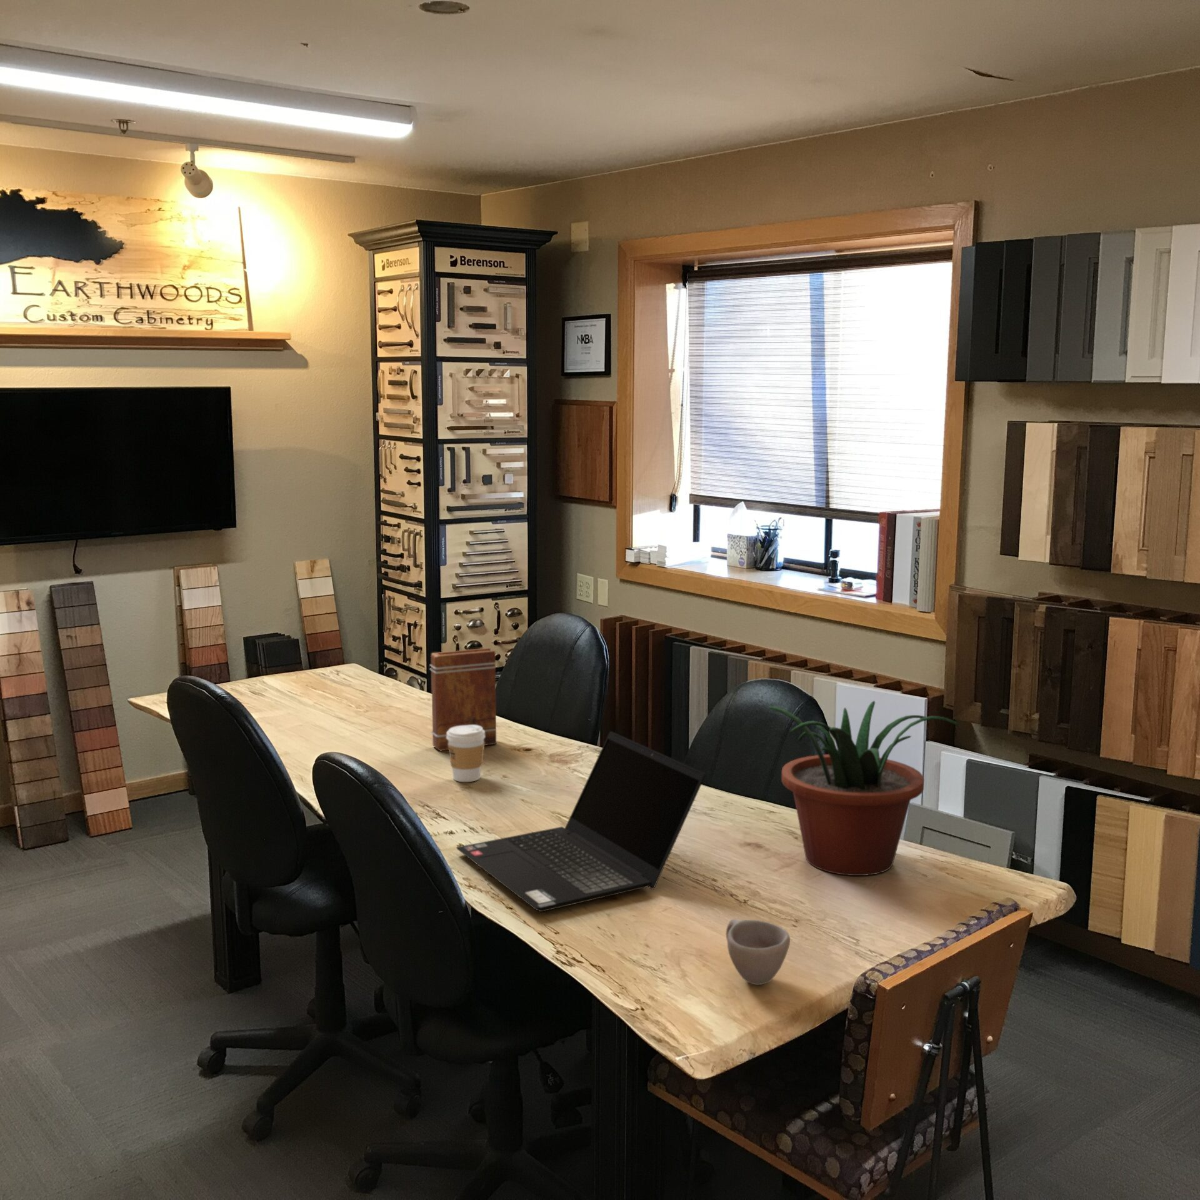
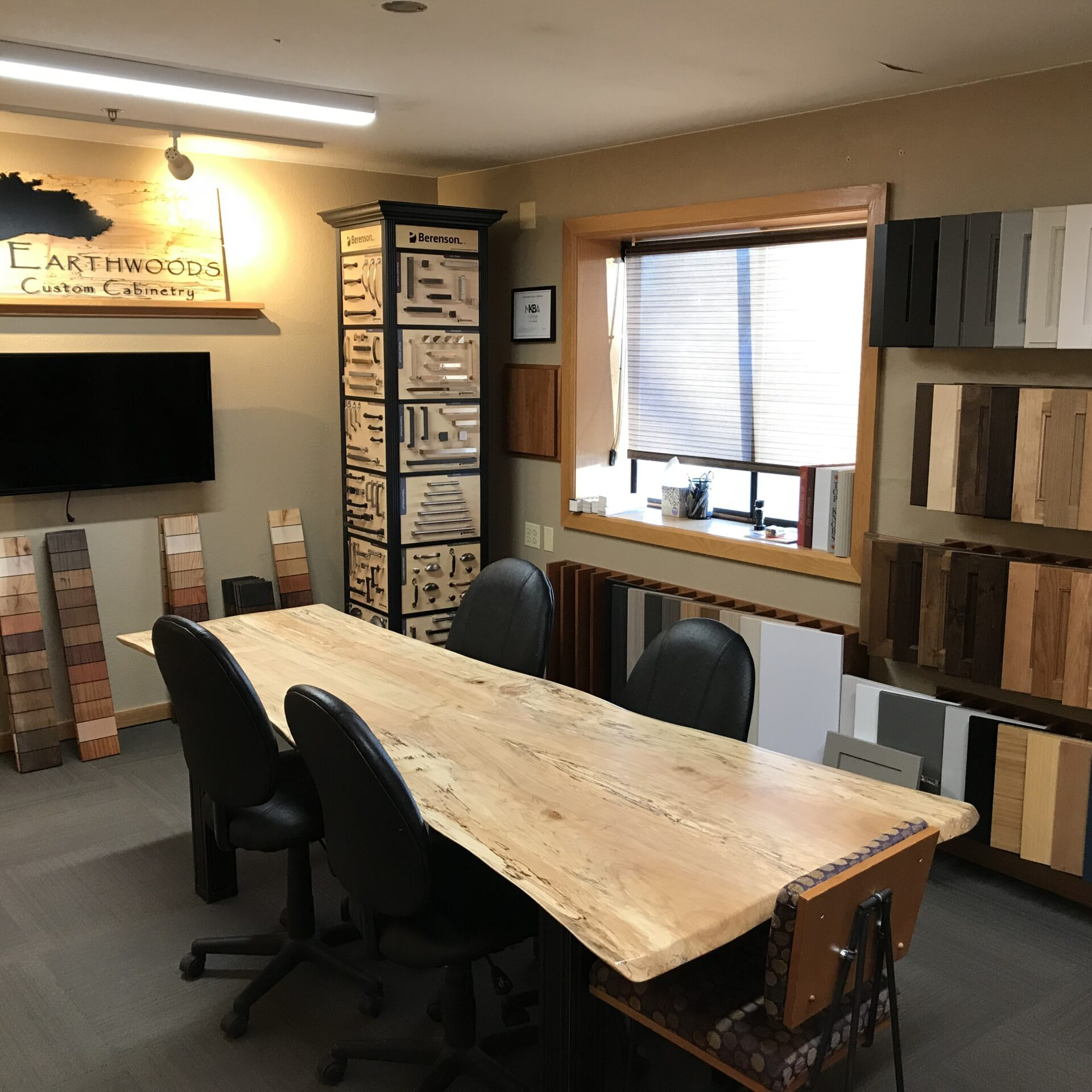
- coffee cup [447,725,485,782]
- book [429,647,497,752]
- potted plant [767,700,960,876]
- cup [725,918,790,986]
- laptop computer [456,731,707,912]
